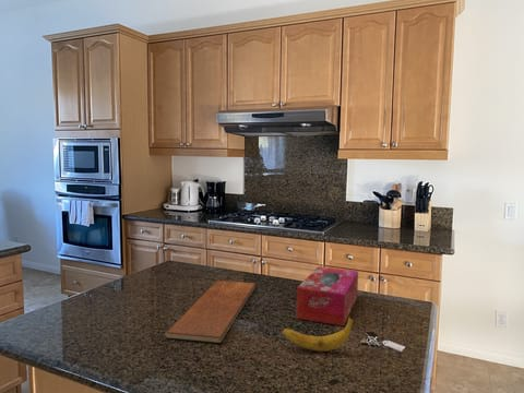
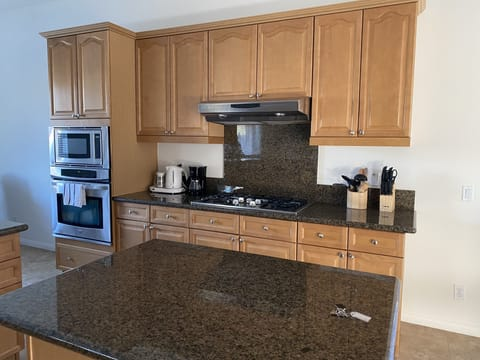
- chopping board [164,279,257,344]
- banana [281,314,355,353]
- tissue box [295,265,359,326]
